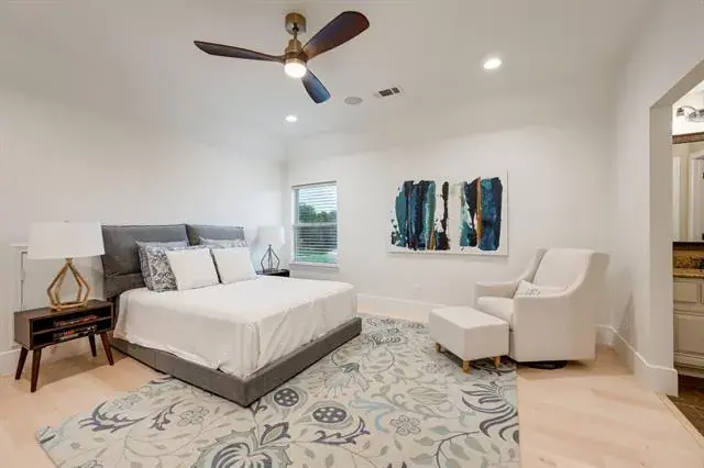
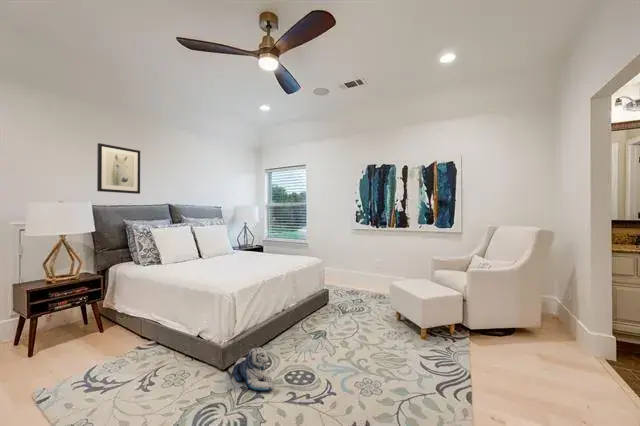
+ plush toy [232,346,275,392]
+ wall art [96,142,141,195]
